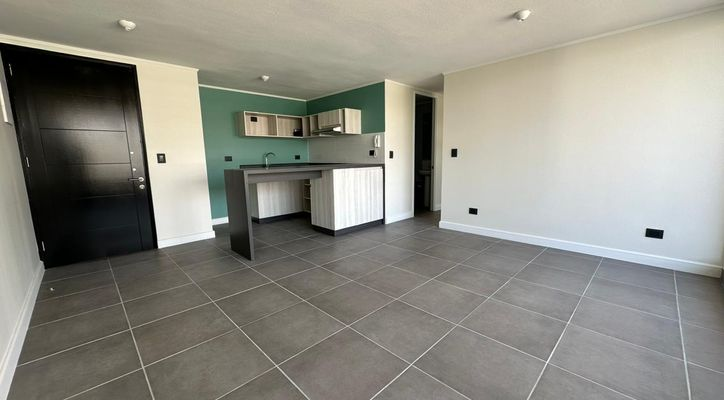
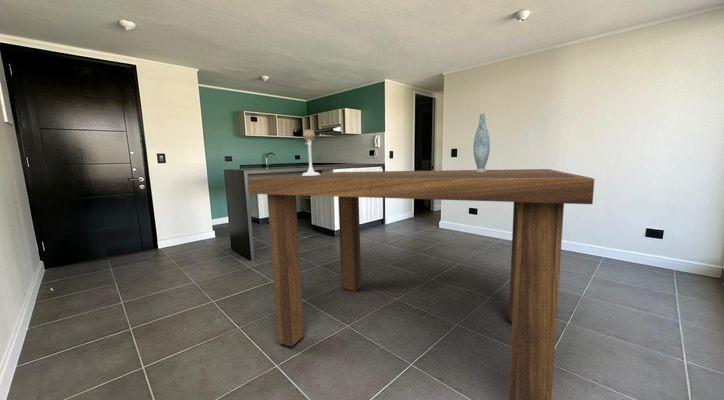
+ vase [472,113,491,172]
+ dining table [247,168,595,400]
+ candle holder [301,129,320,176]
